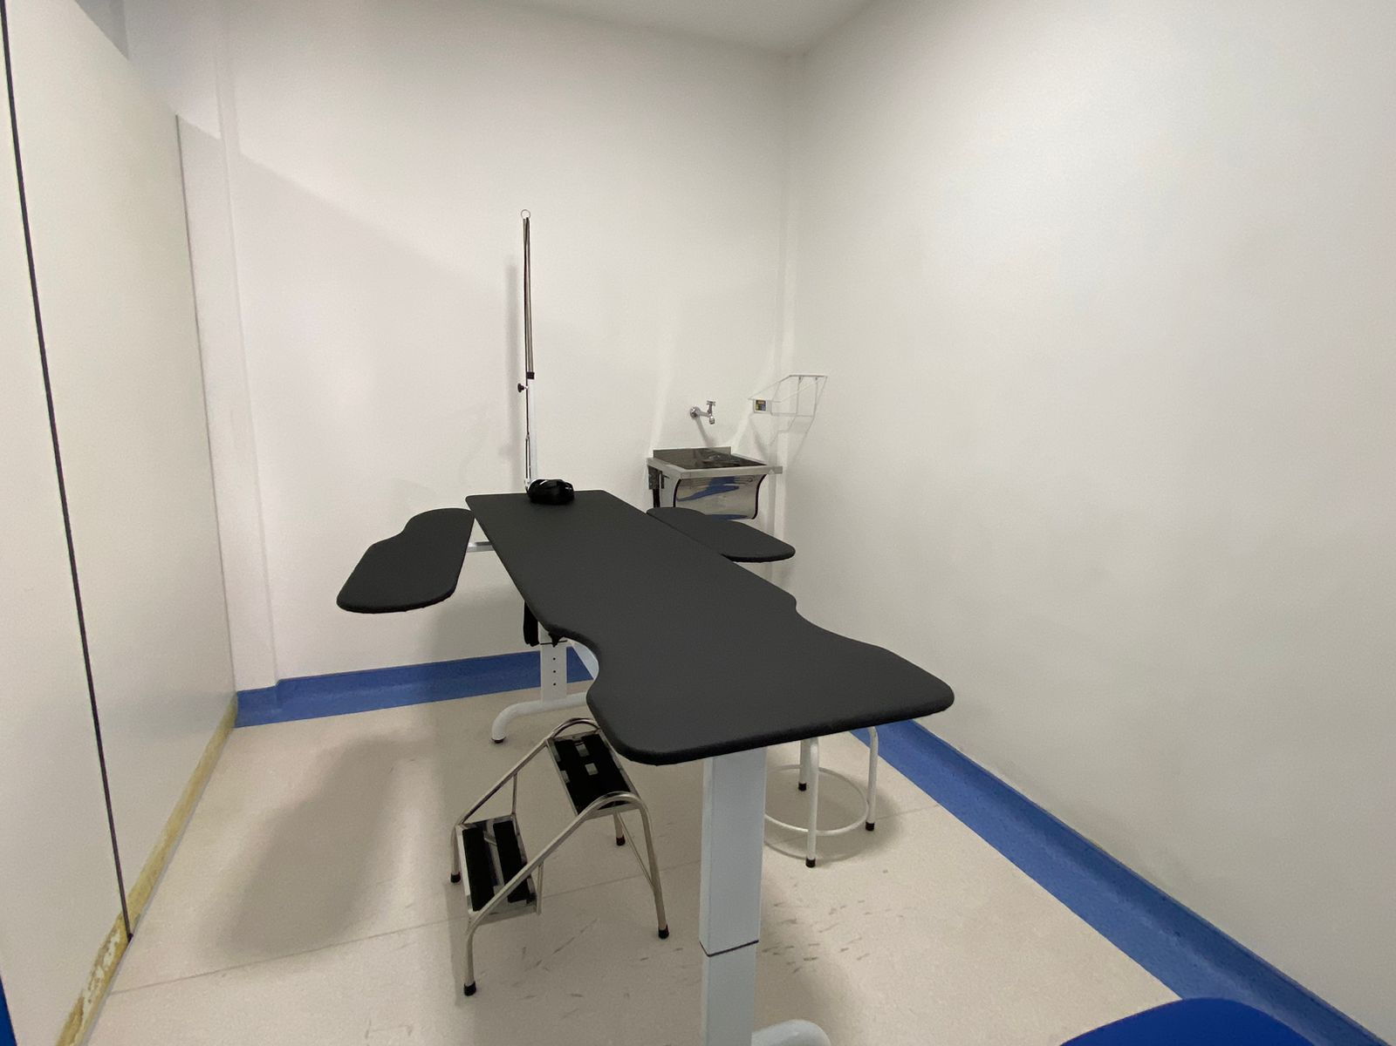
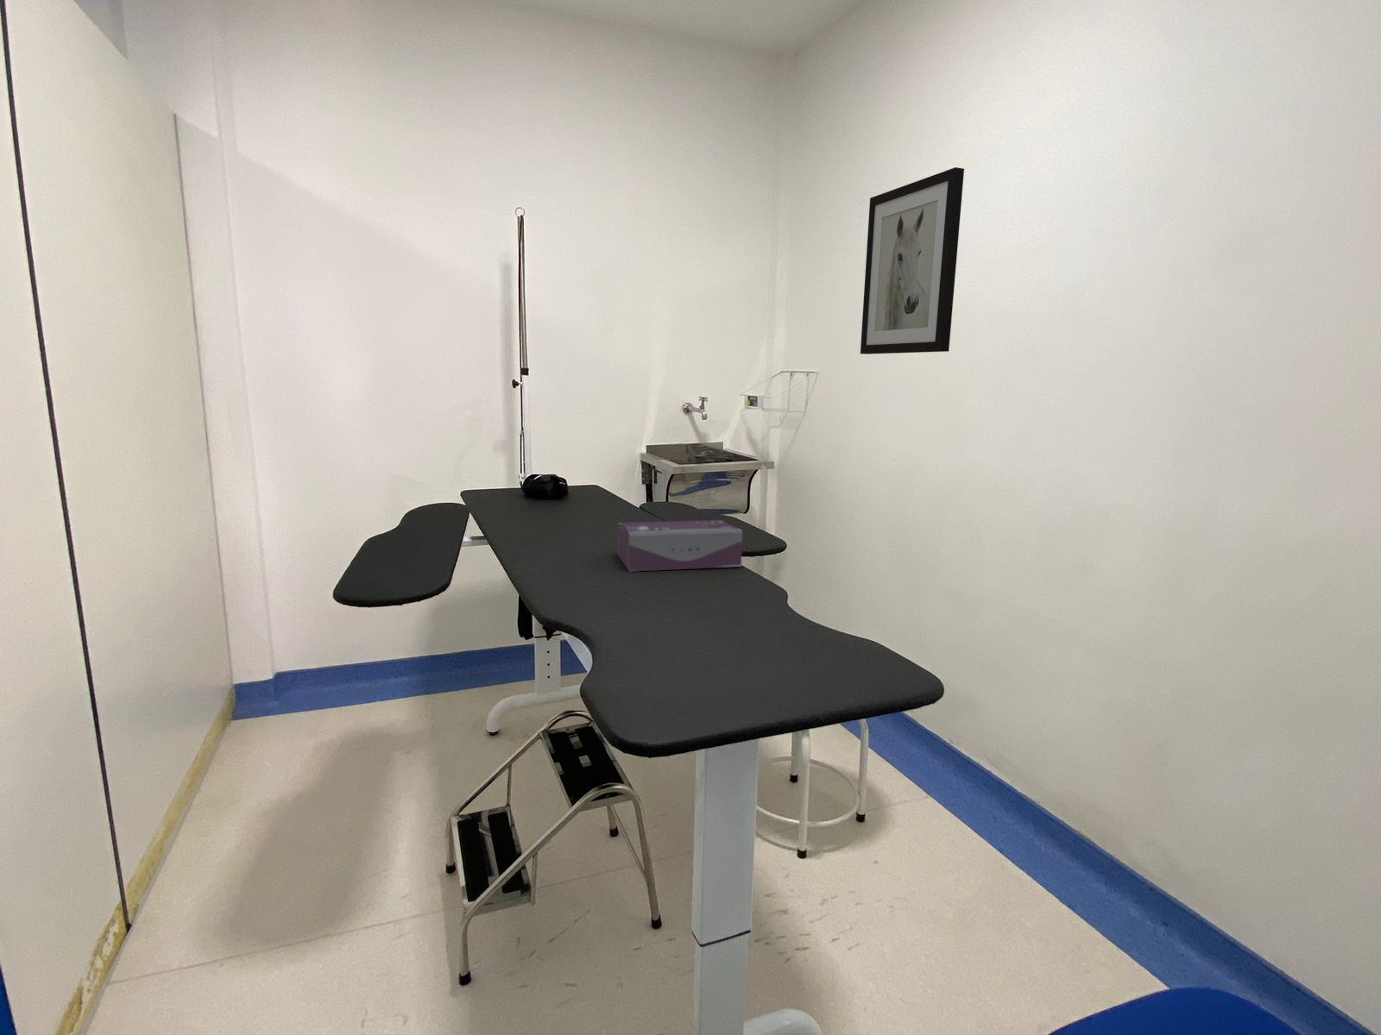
+ tissue box [617,520,743,572]
+ wall art [860,166,965,356]
